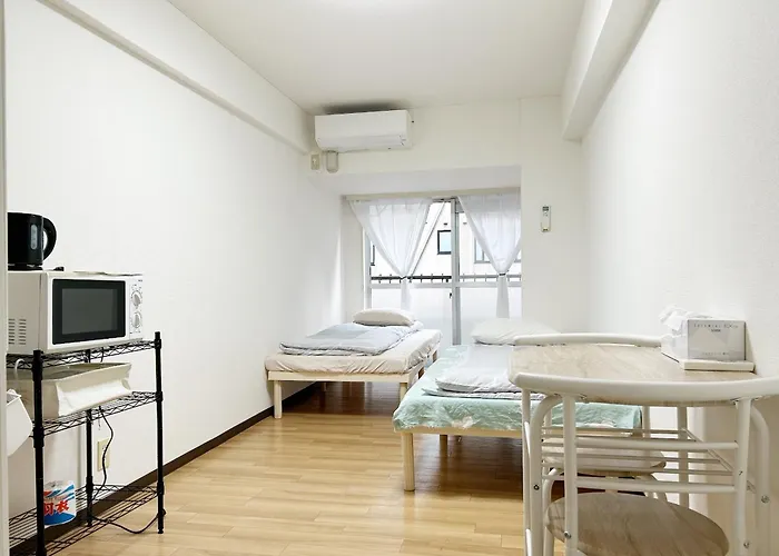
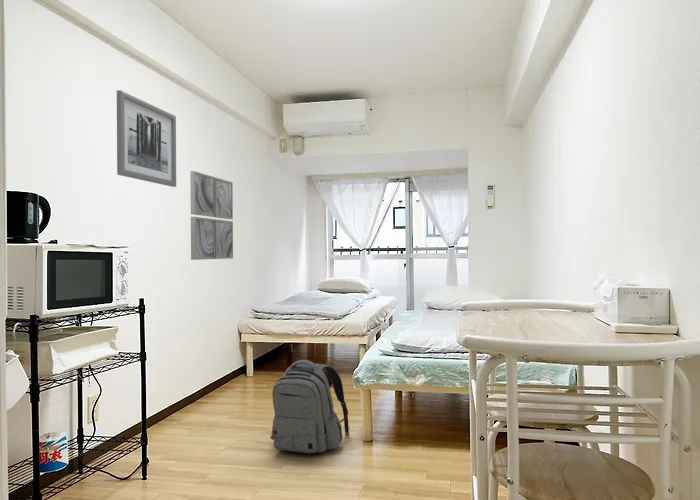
+ backpack [269,359,350,454]
+ wall art [116,89,177,188]
+ wall art [189,170,234,261]
